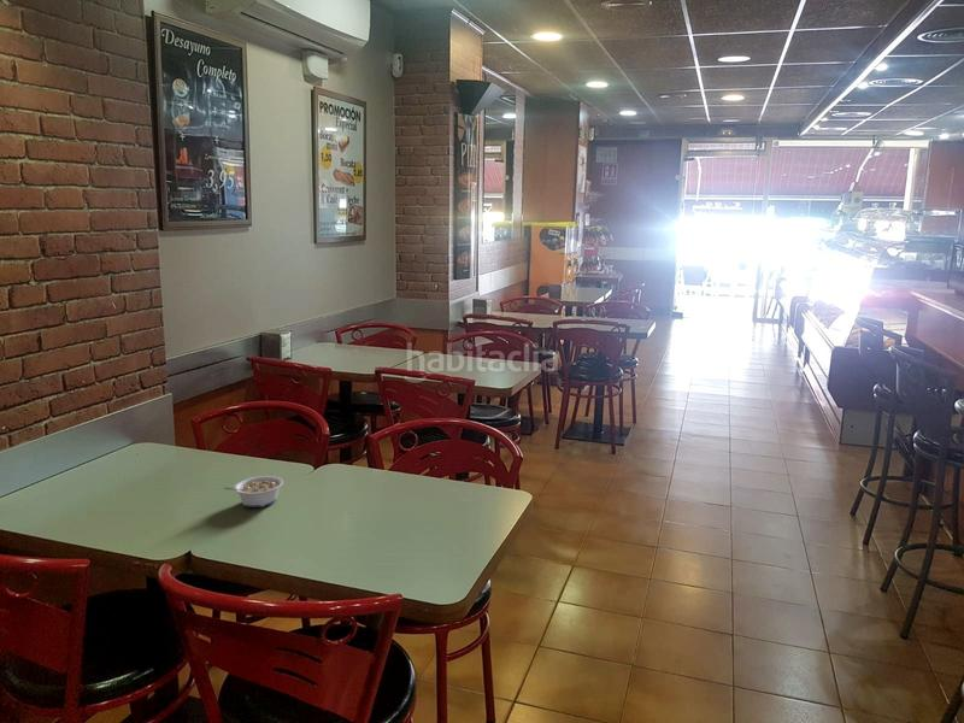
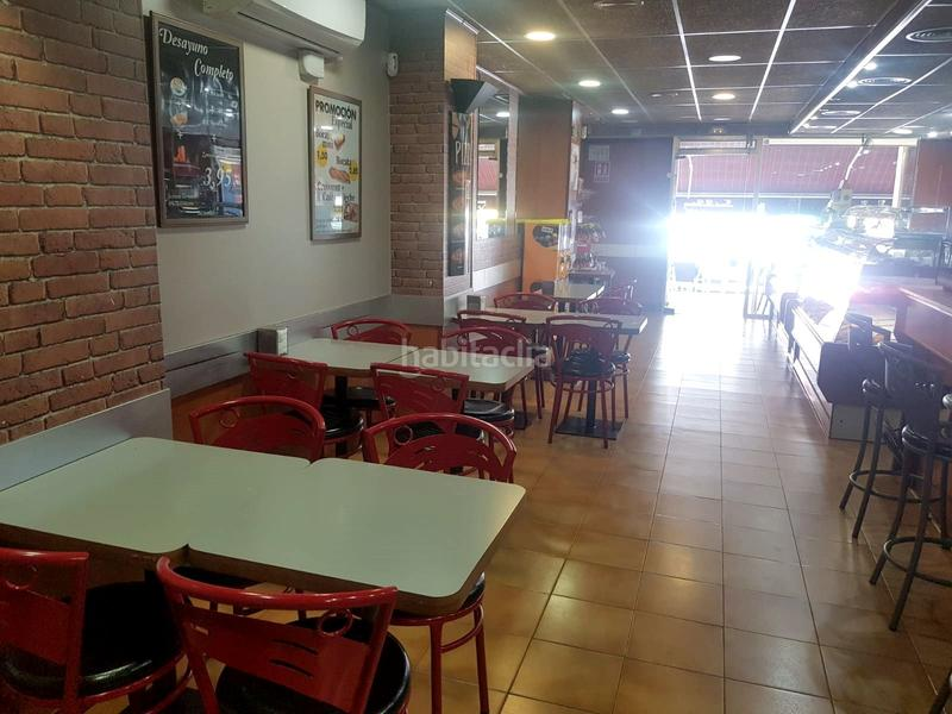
- legume [223,475,284,509]
